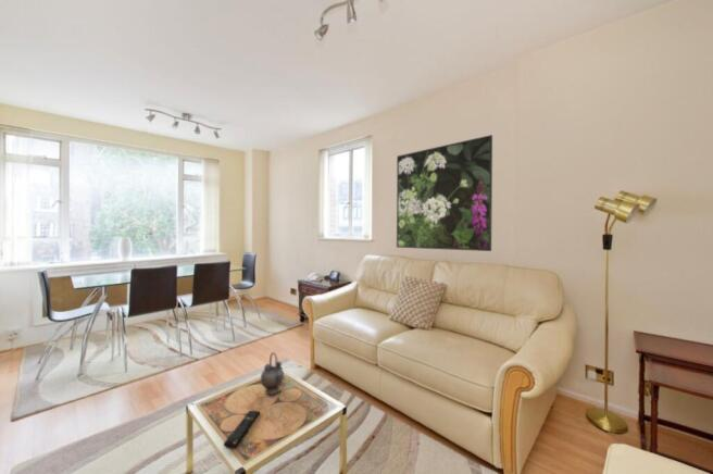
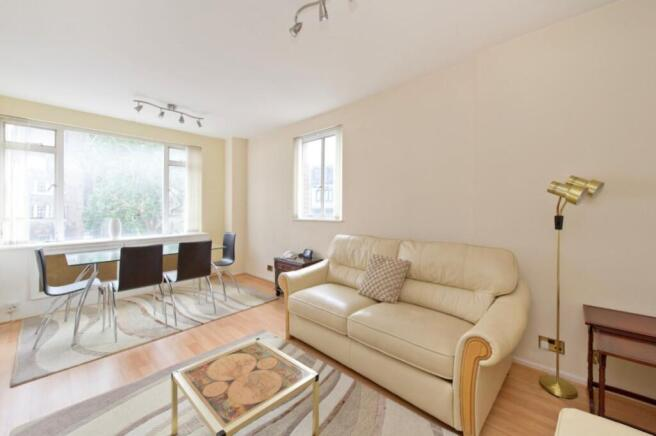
- teapot [260,351,285,396]
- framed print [396,134,493,252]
- remote control [223,410,261,449]
